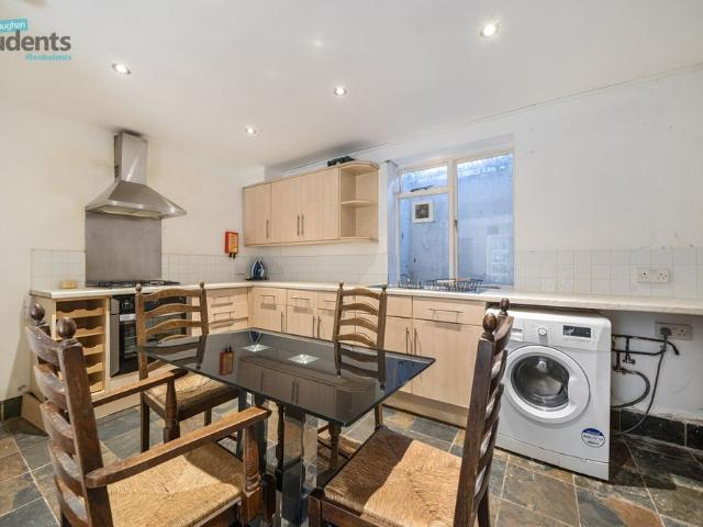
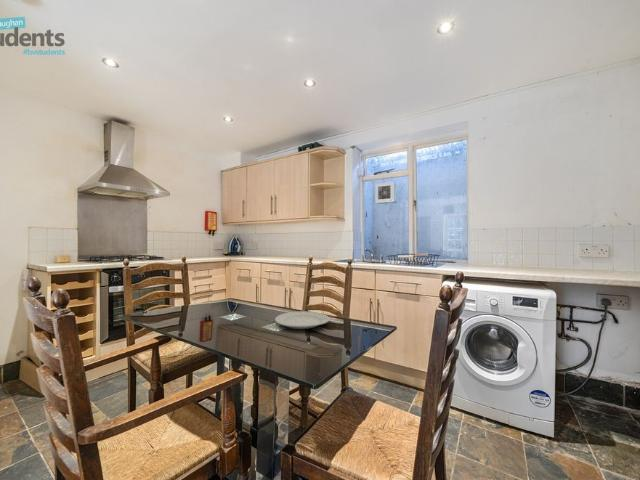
+ chinaware [274,310,331,330]
